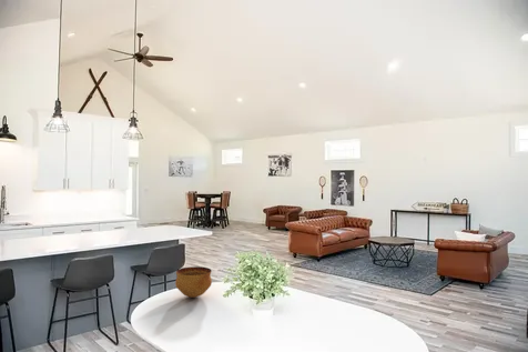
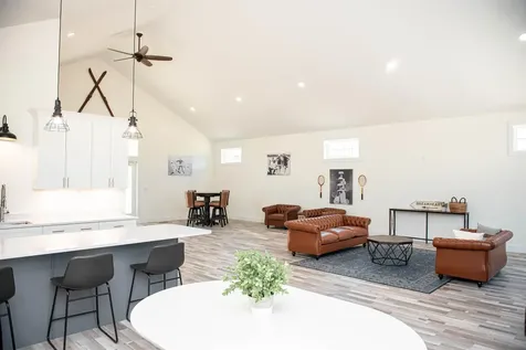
- bowl [174,265,213,299]
